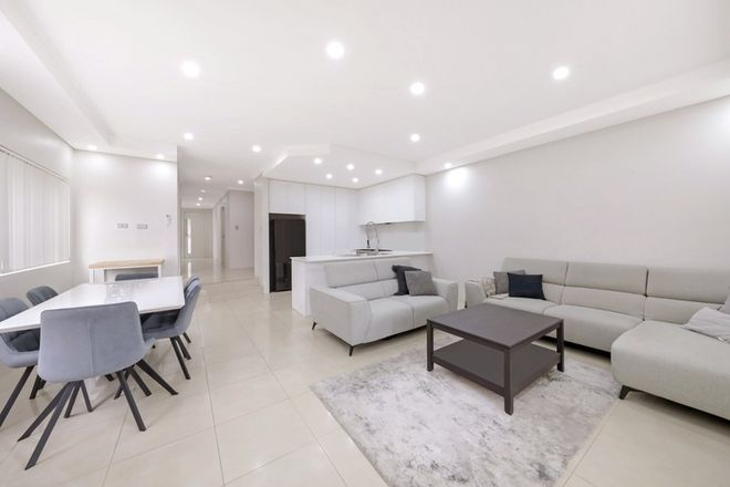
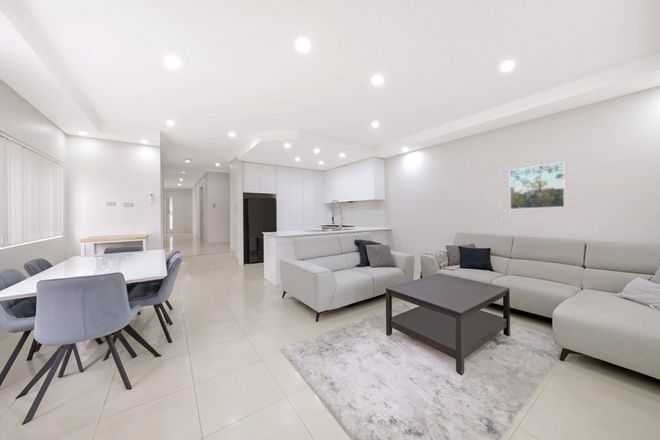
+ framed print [509,161,566,210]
